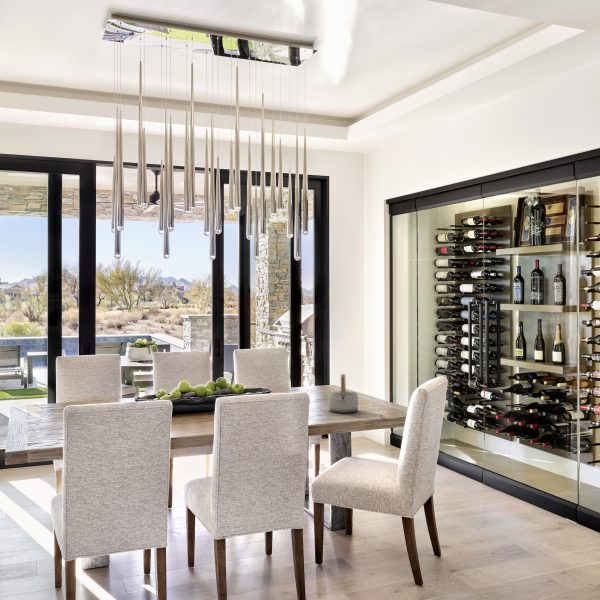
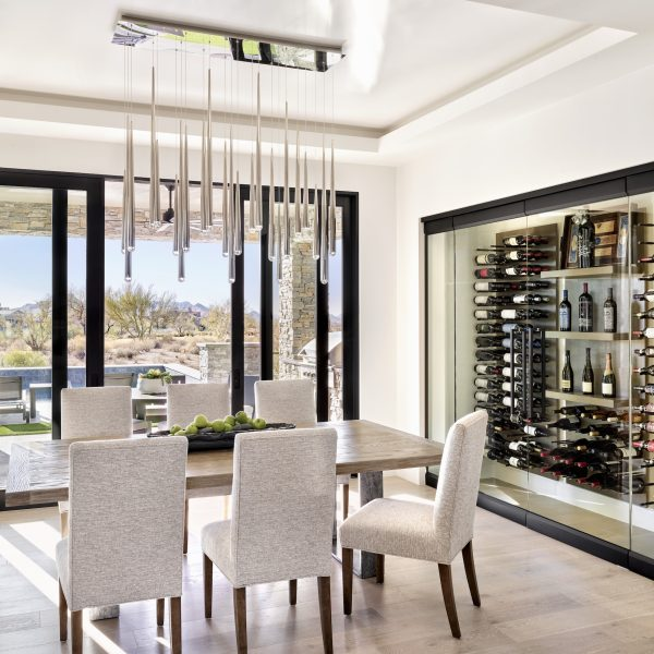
- teapot [328,373,359,414]
